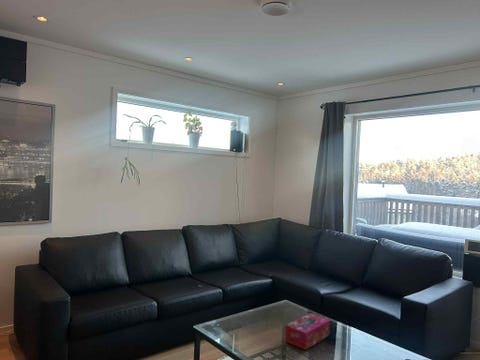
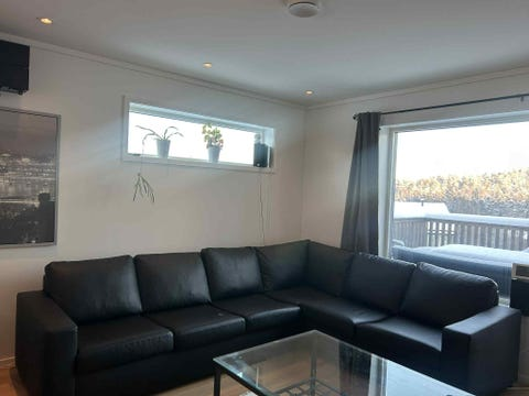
- tissue box [284,312,331,351]
